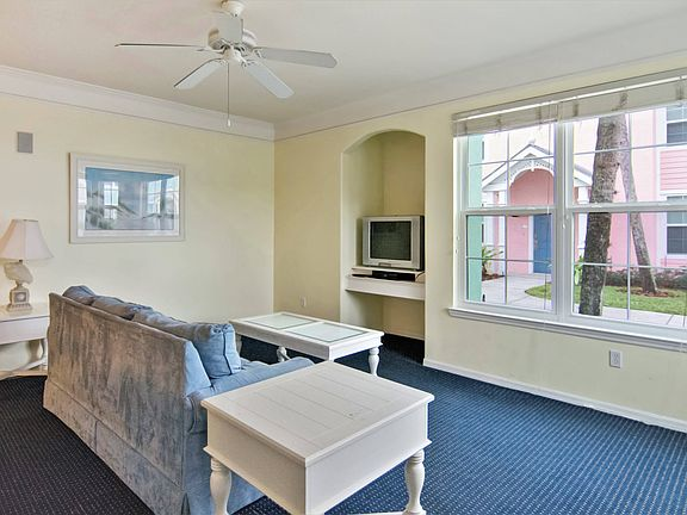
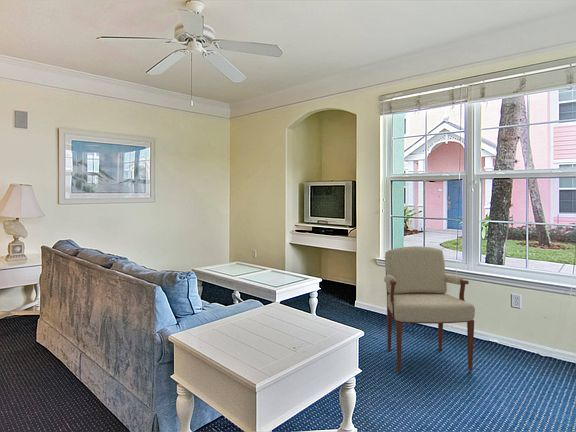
+ armchair [383,245,476,373]
